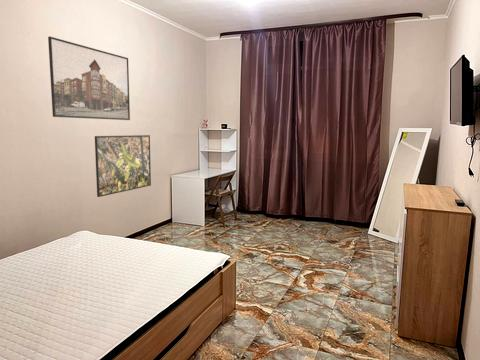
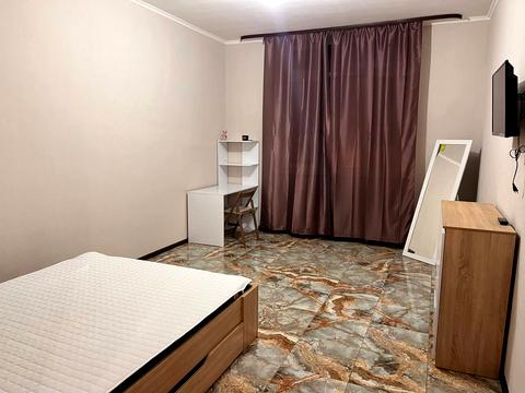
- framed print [47,35,131,121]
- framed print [94,134,152,198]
